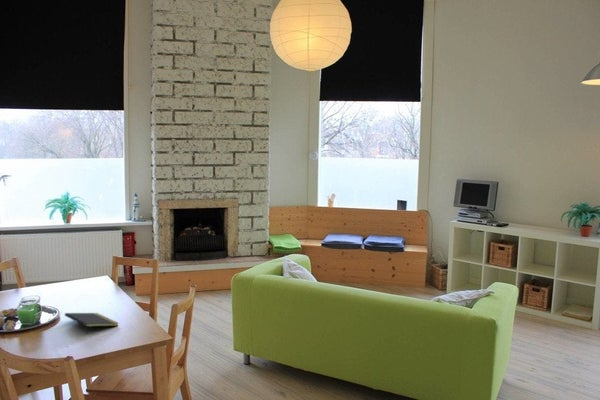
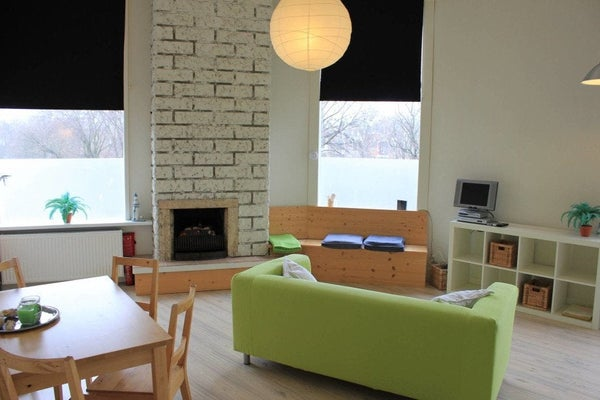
- notepad [64,312,119,335]
